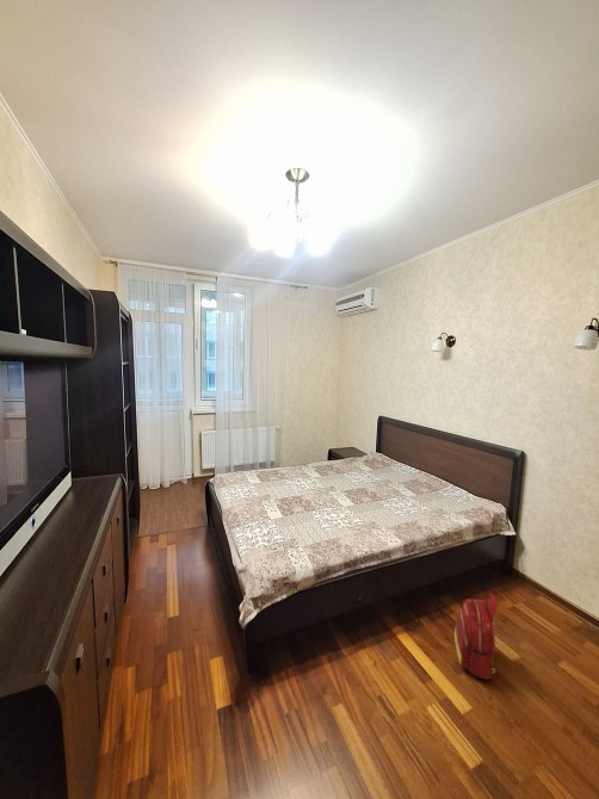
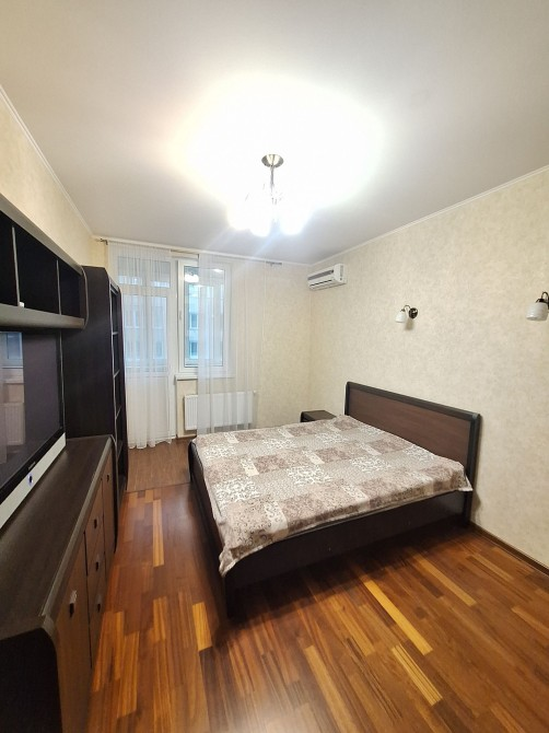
- backpack [453,591,499,681]
